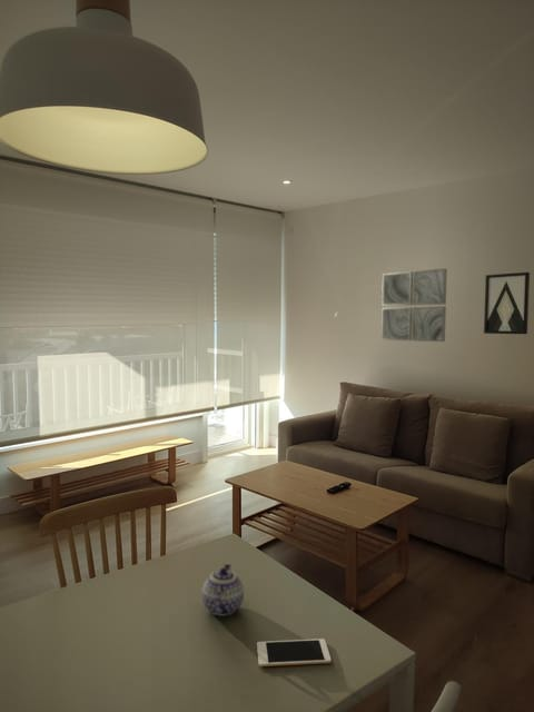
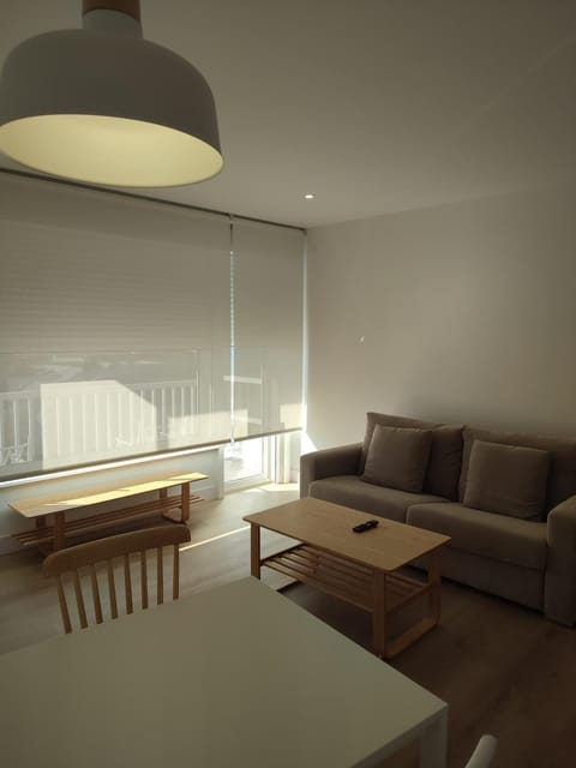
- cell phone [256,637,333,668]
- wall art [380,267,448,343]
- wall art [483,271,531,335]
- teapot [201,562,245,617]
